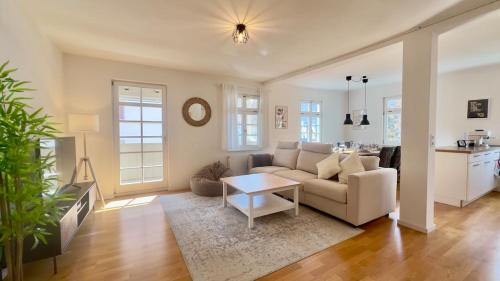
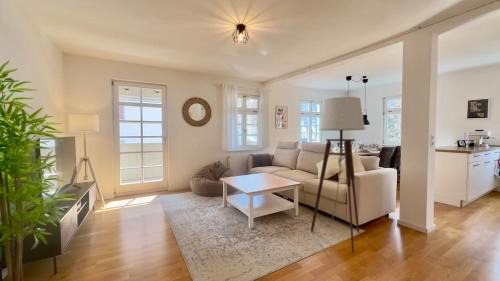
+ floor lamp [310,96,366,255]
